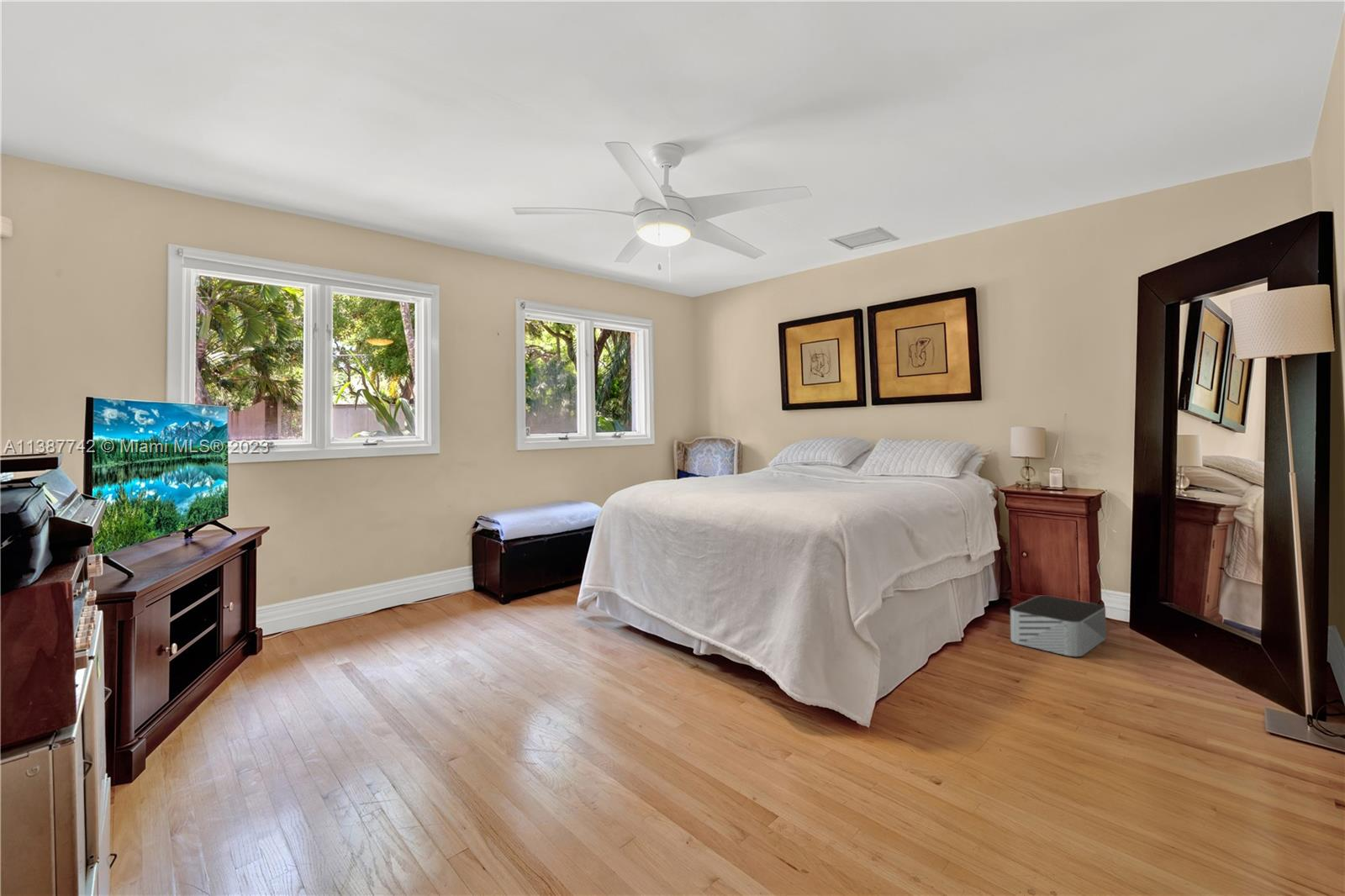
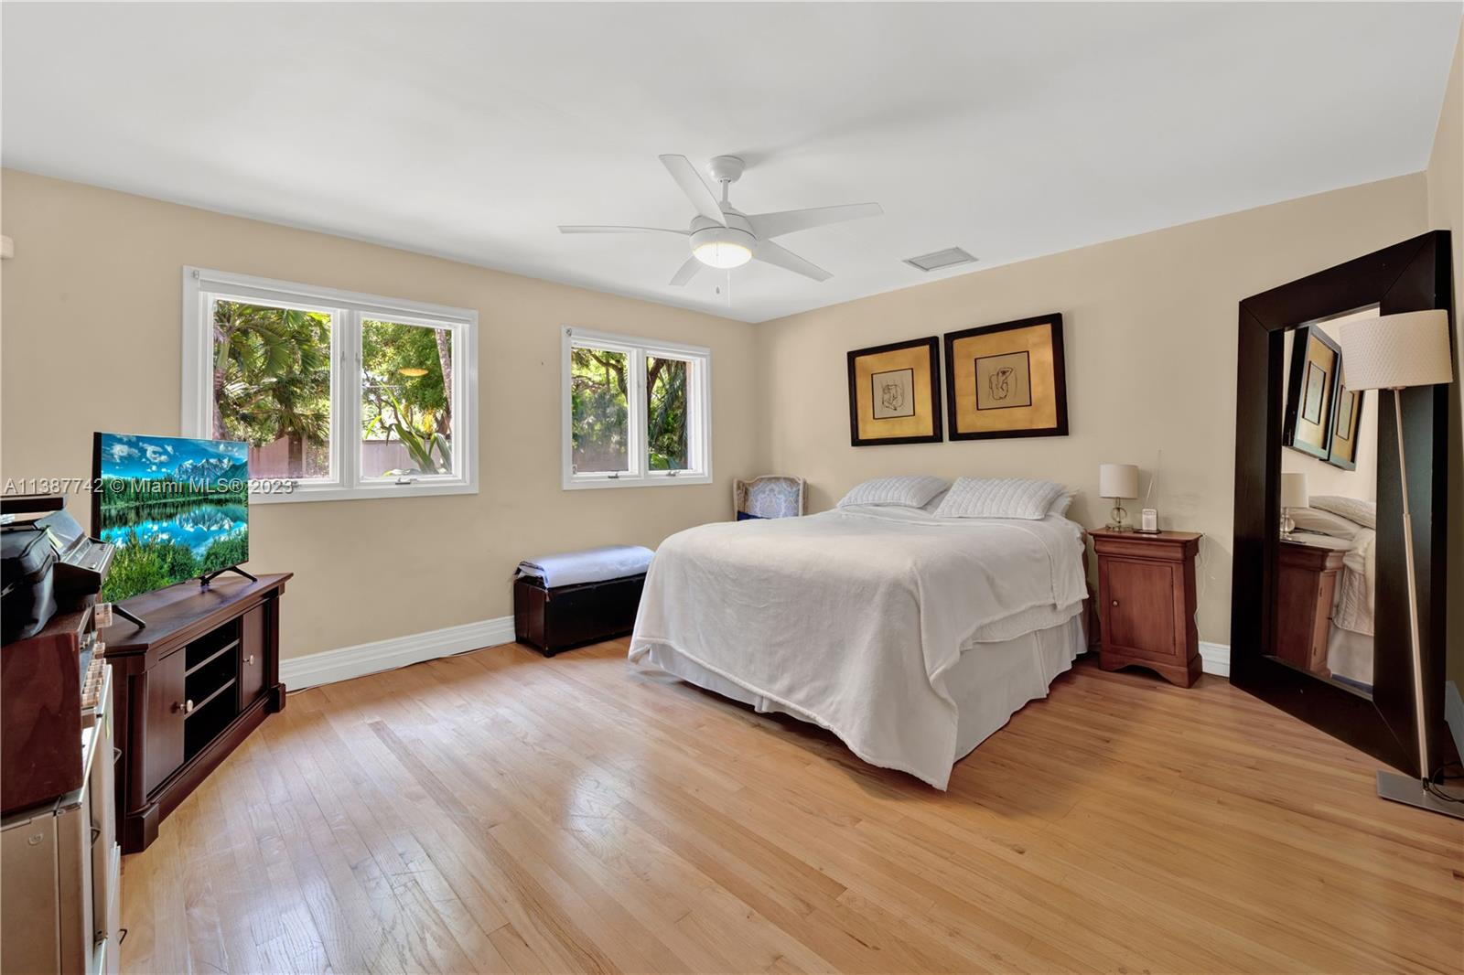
- storage bin [1010,595,1107,657]
